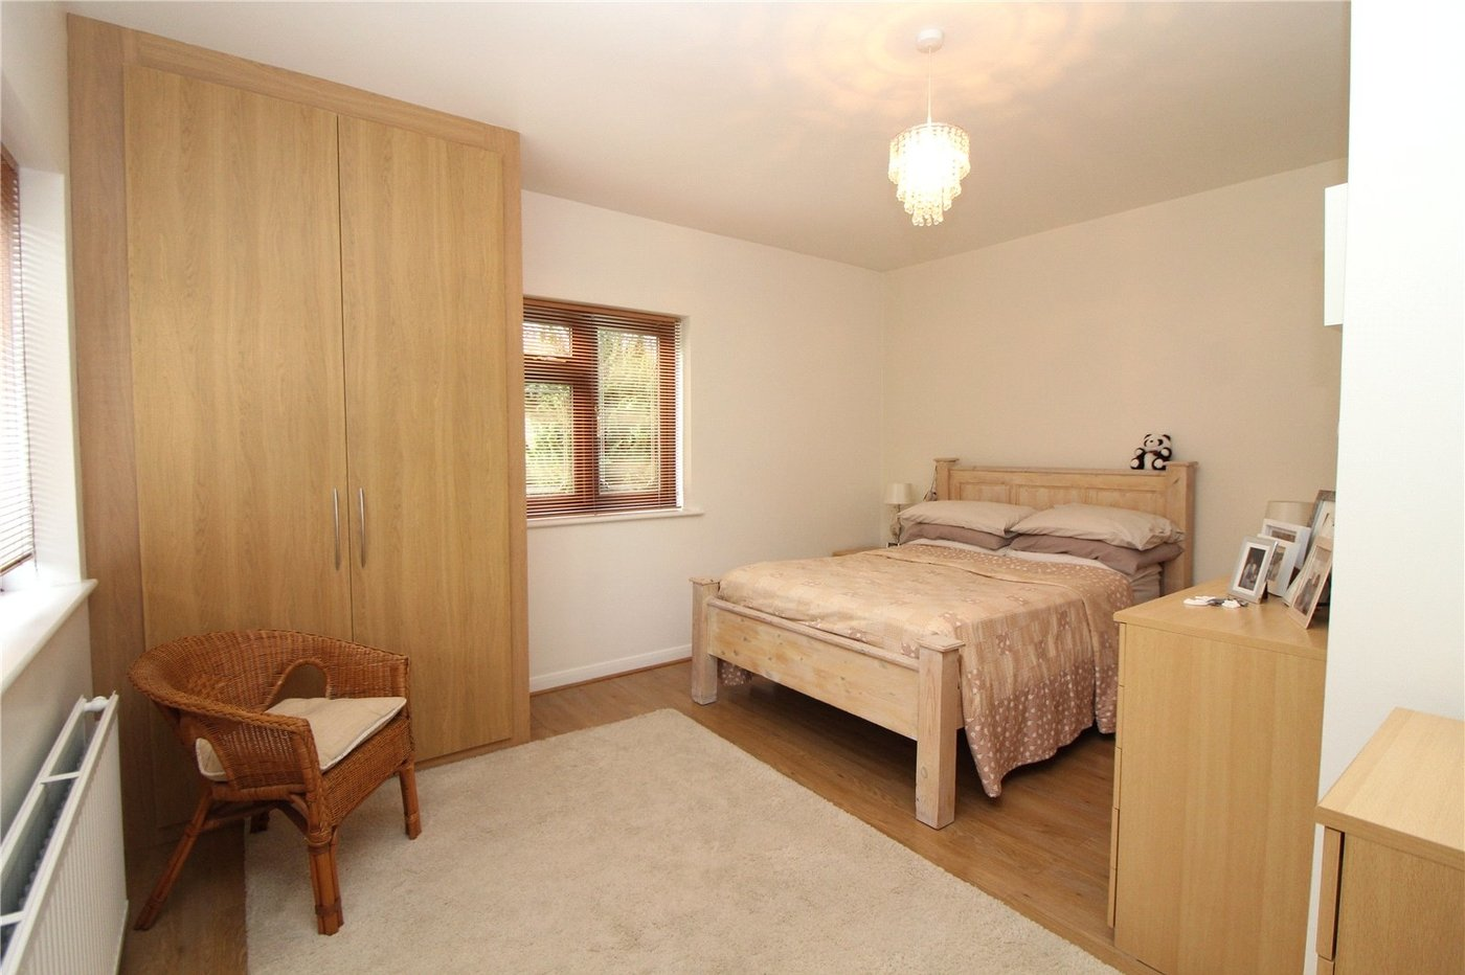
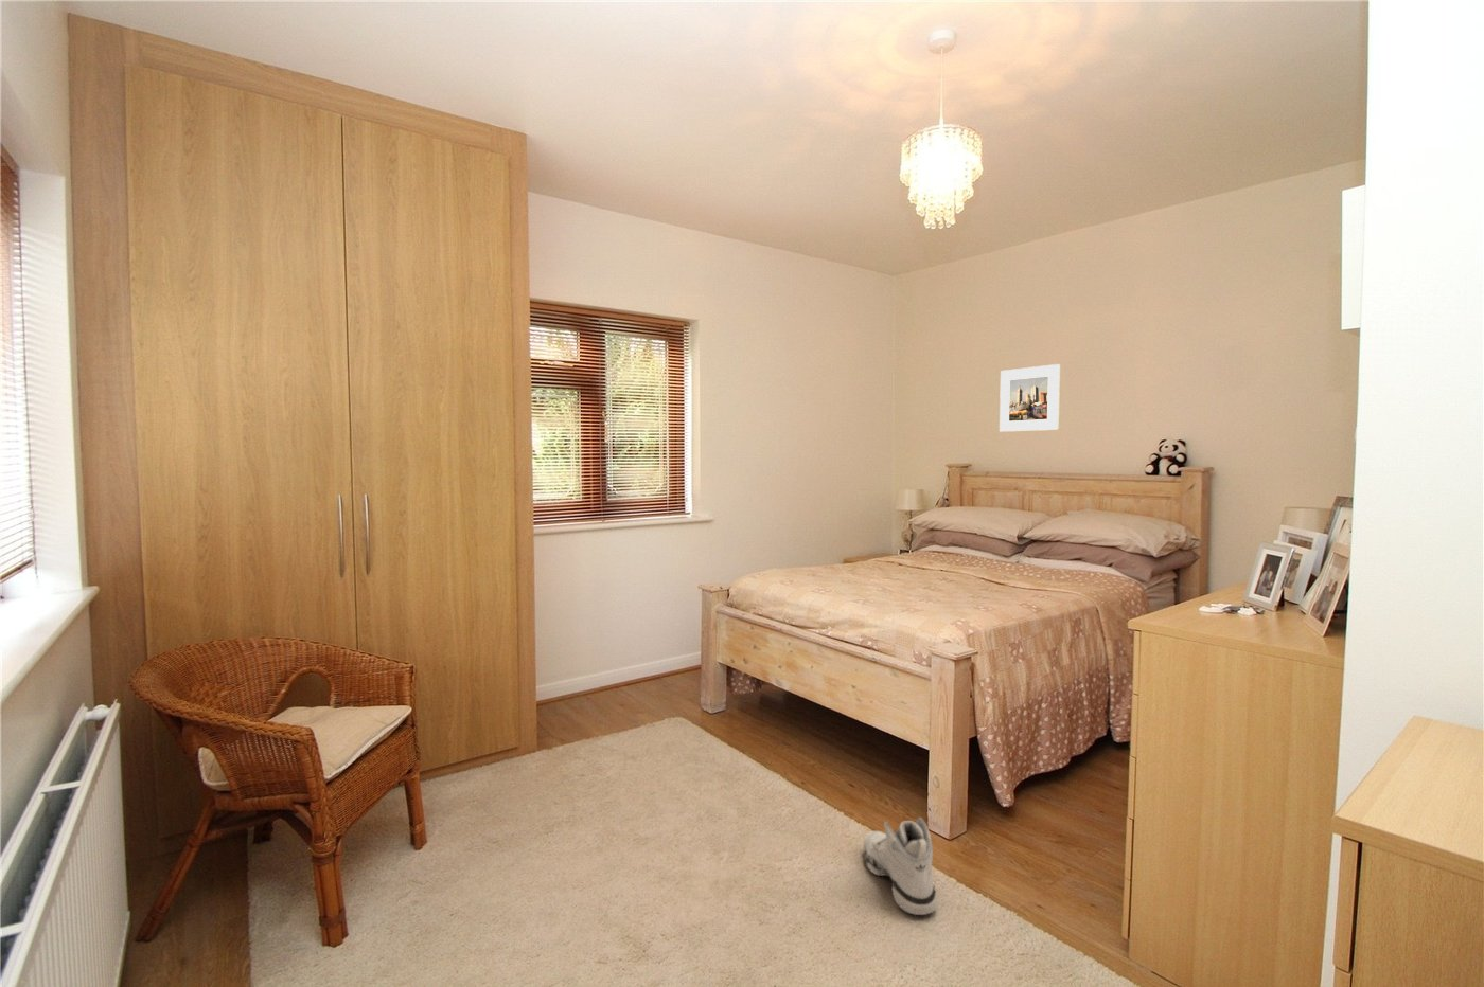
+ sneaker [863,816,938,916]
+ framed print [999,364,1061,433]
